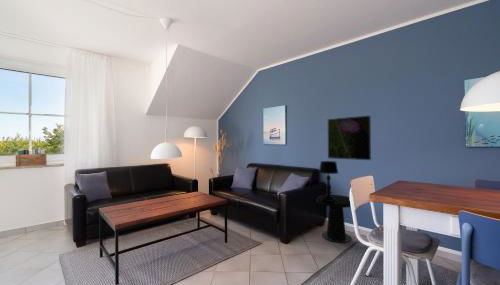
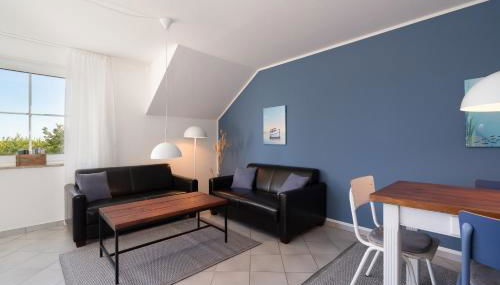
- table lamp [318,160,339,201]
- side table [315,194,352,243]
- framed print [327,115,372,161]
